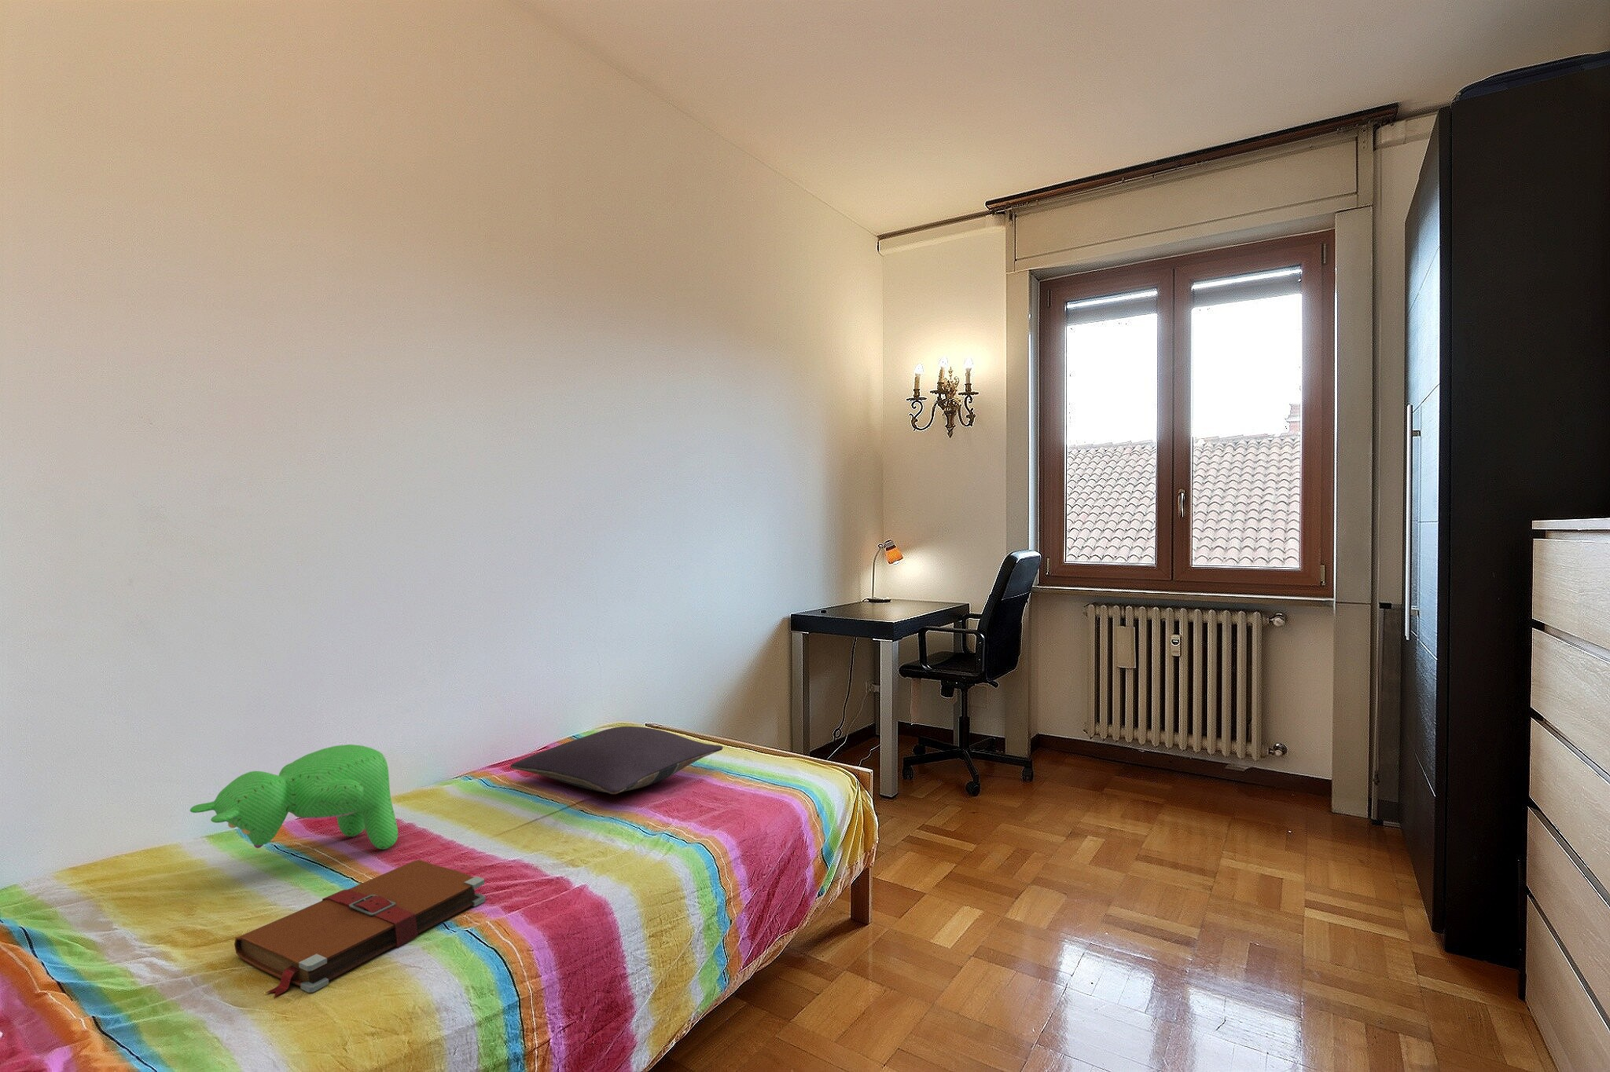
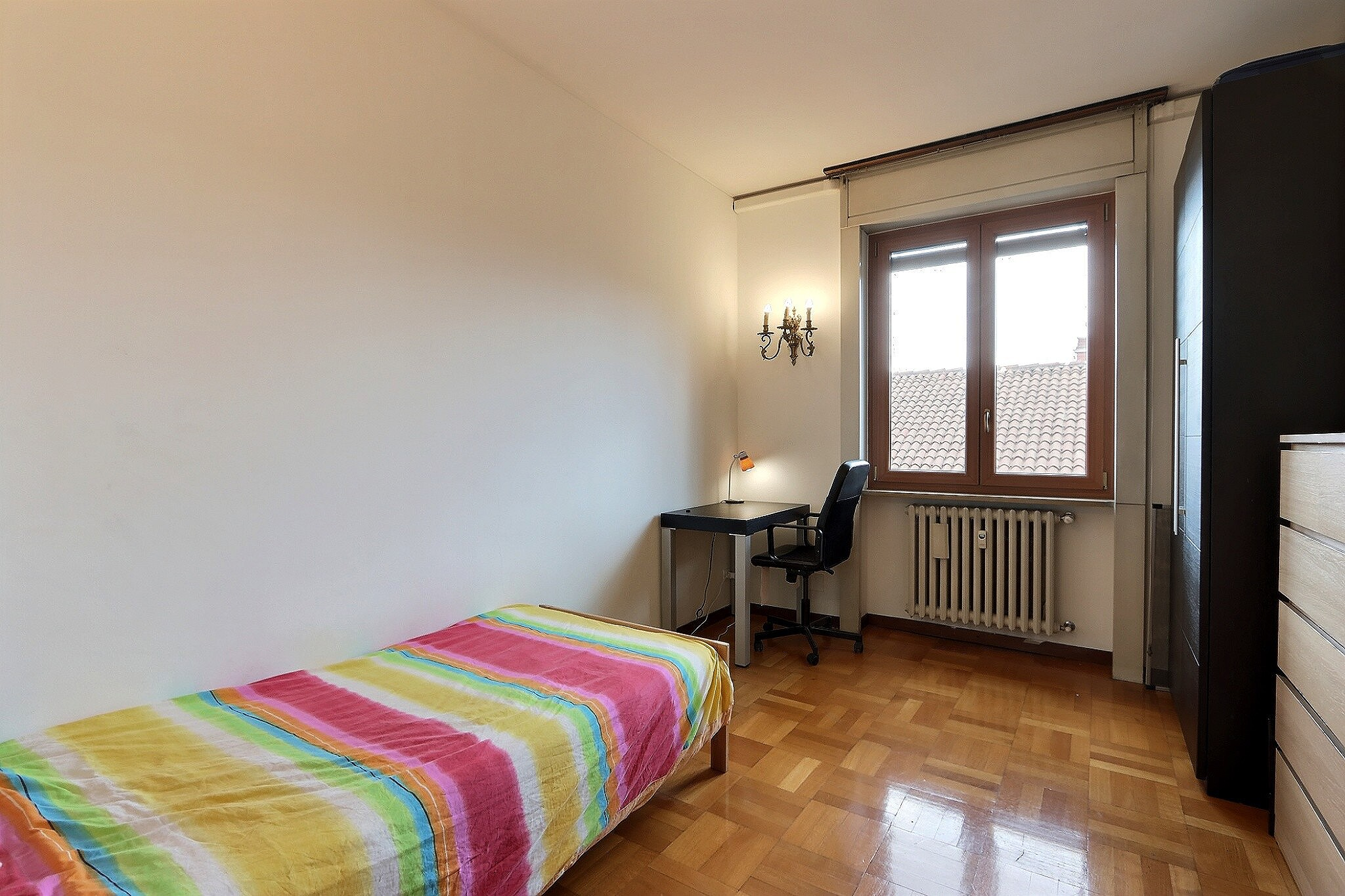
- teddy bear [189,744,399,849]
- pillow [510,726,724,794]
- book [233,859,486,998]
